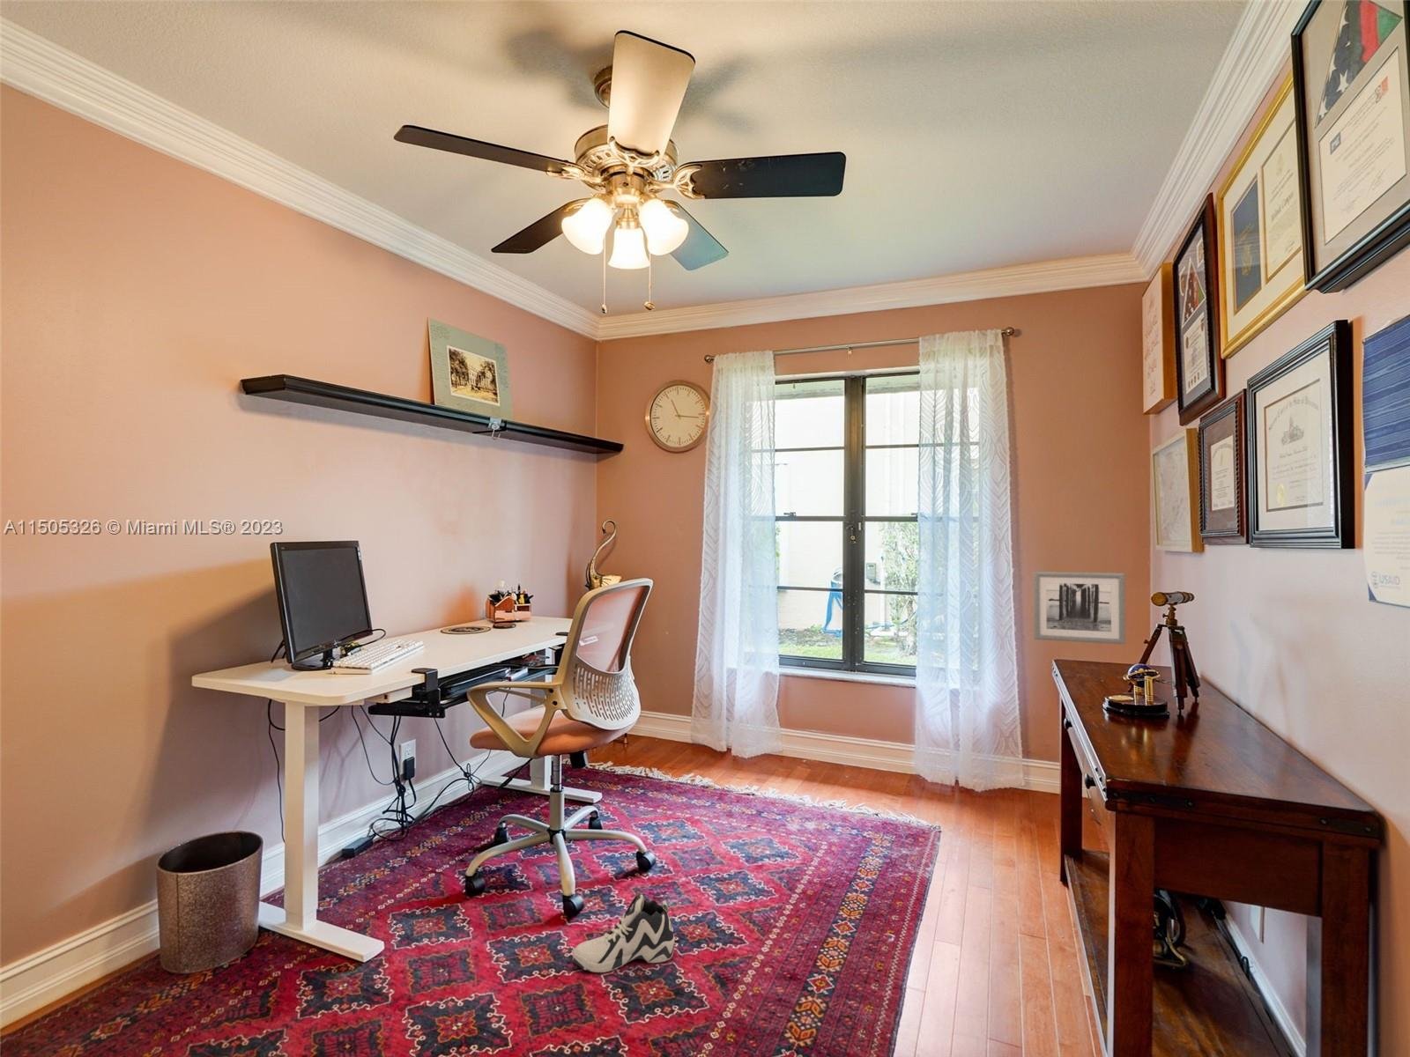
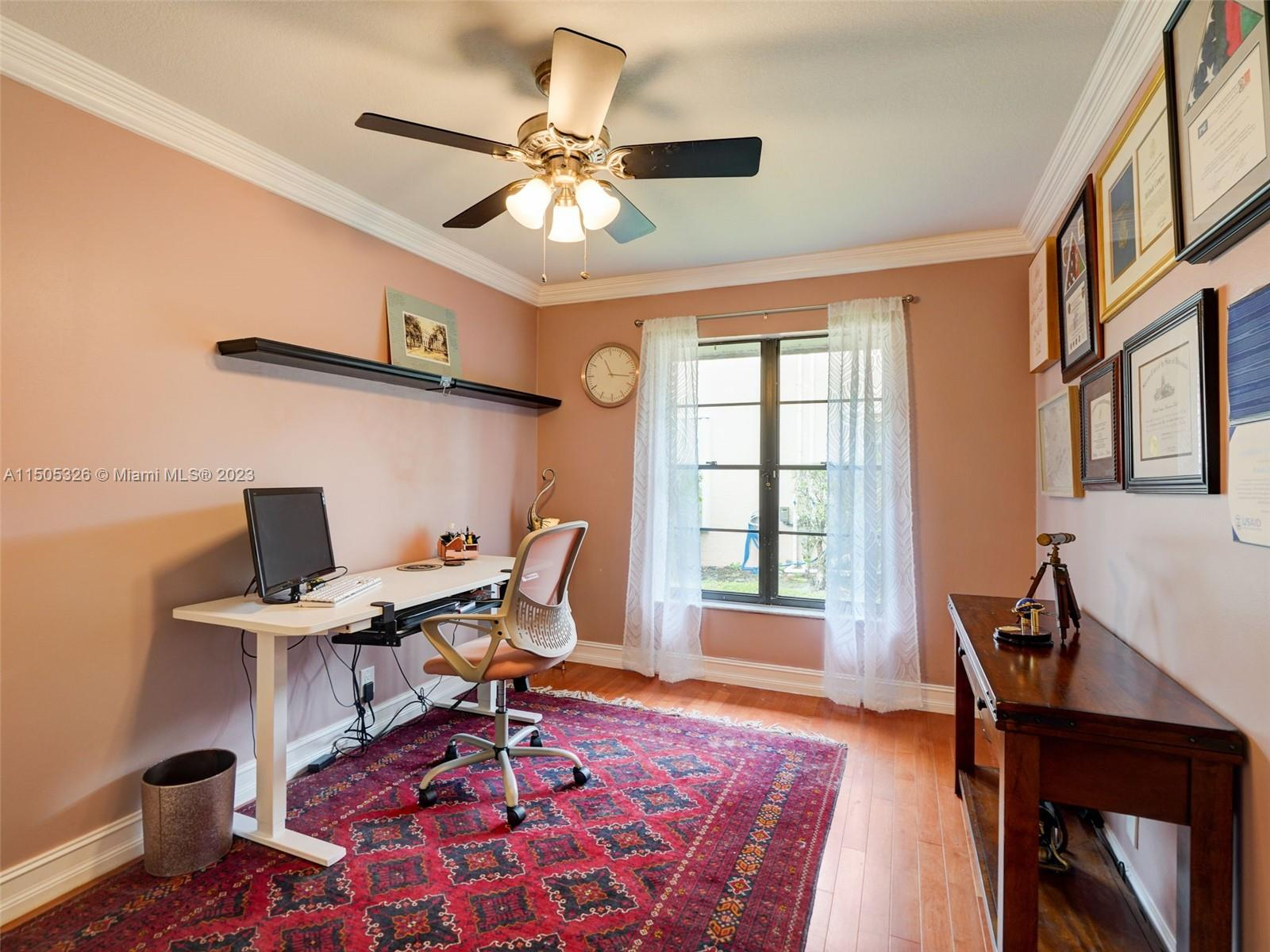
- wall art [1033,571,1126,646]
- sneaker [572,890,676,974]
